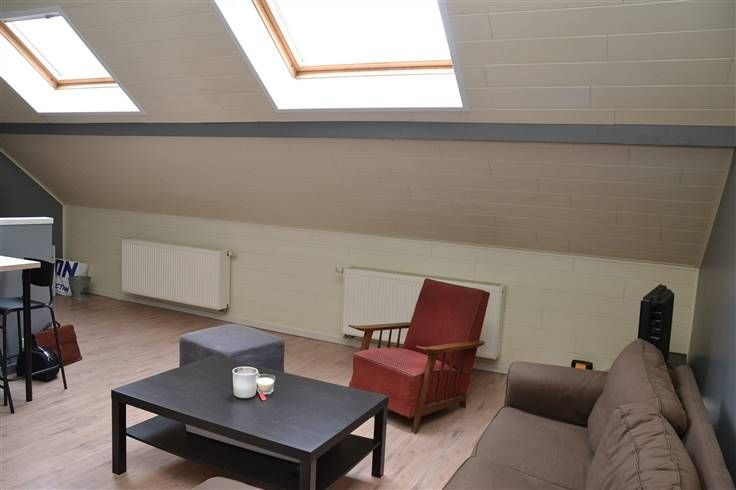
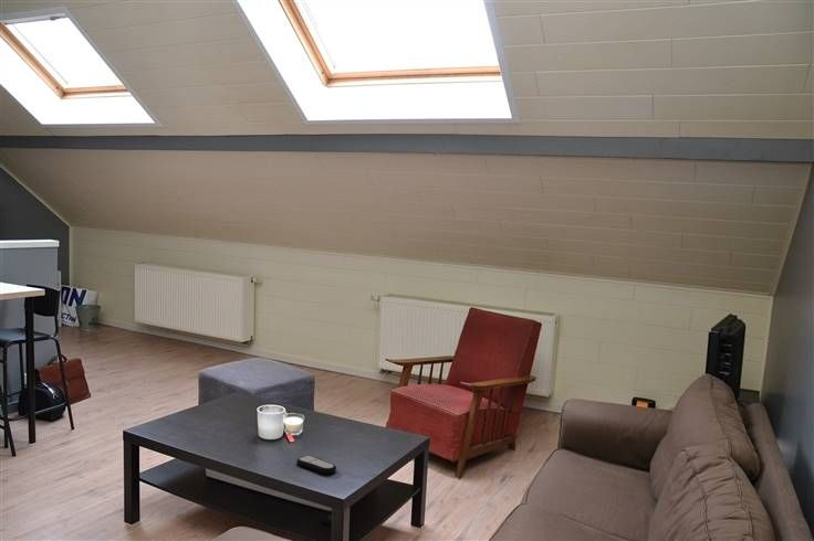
+ remote control [295,455,337,475]
